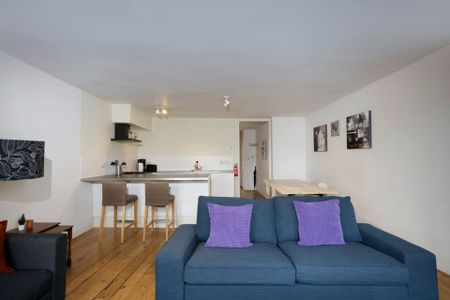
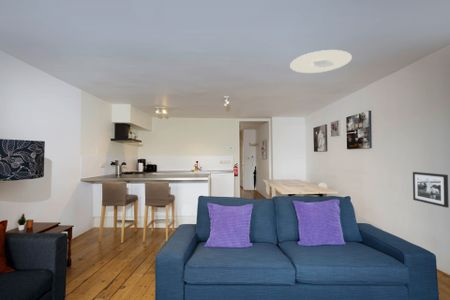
+ picture frame [412,171,450,209]
+ ceiling light [289,49,353,74]
